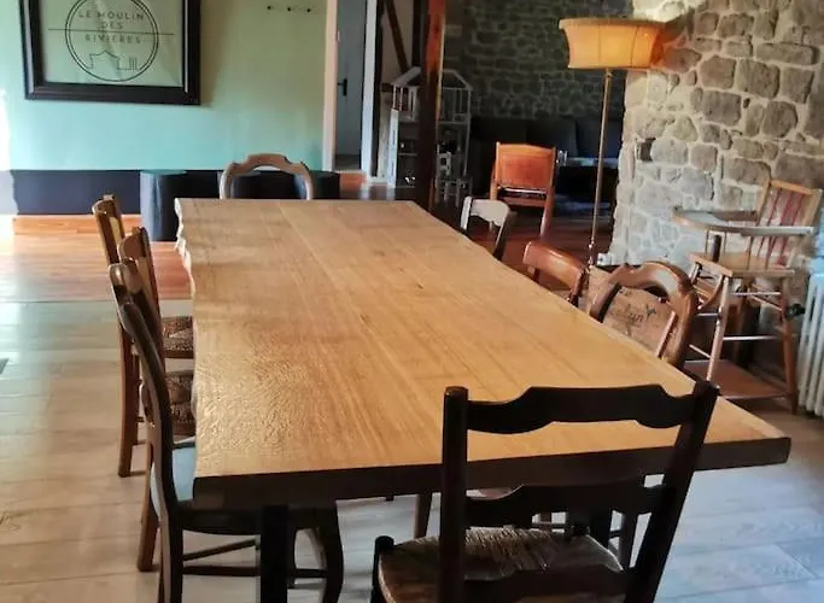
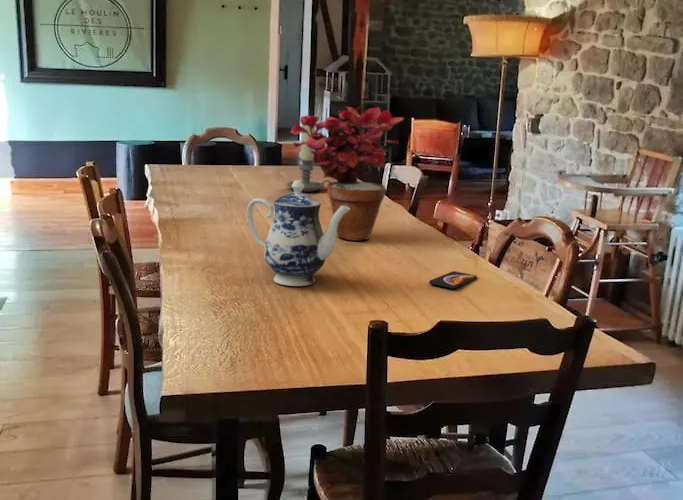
+ teapot [246,179,350,287]
+ candle holder [286,124,332,193]
+ smartphone [428,270,478,289]
+ potted plant [289,106,405,241]
